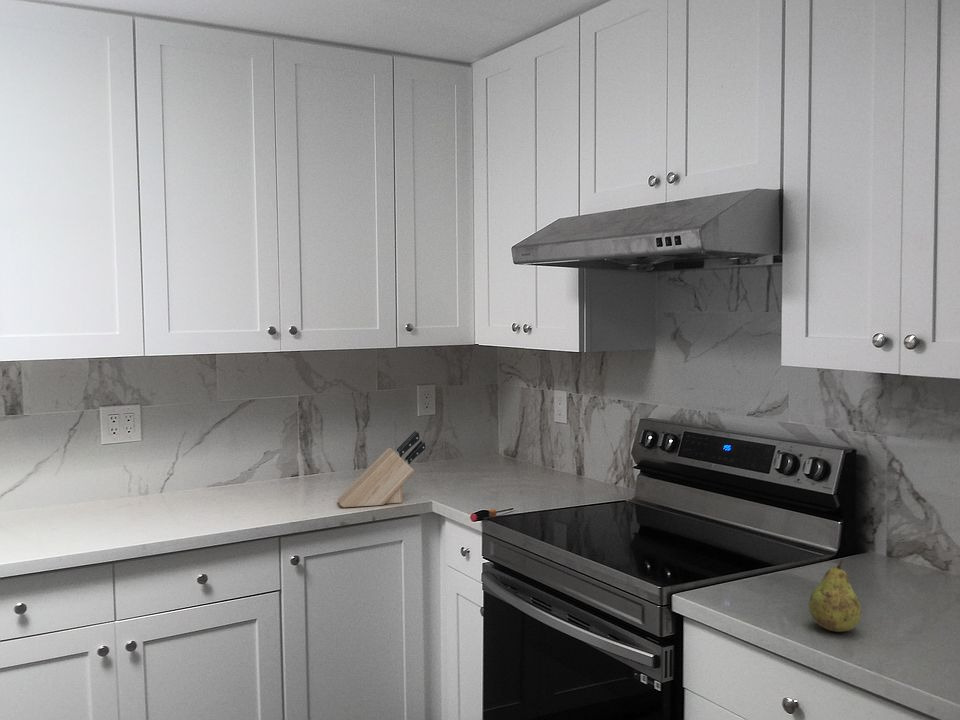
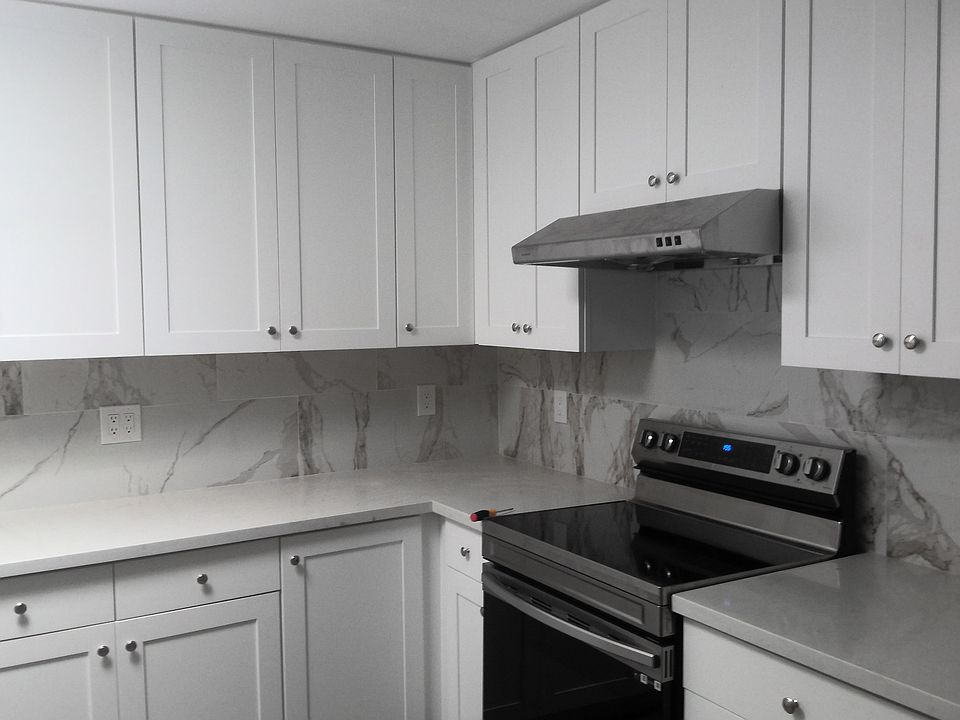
- fruit [808,559,862,633]
- knife block [336,430,427,508]
